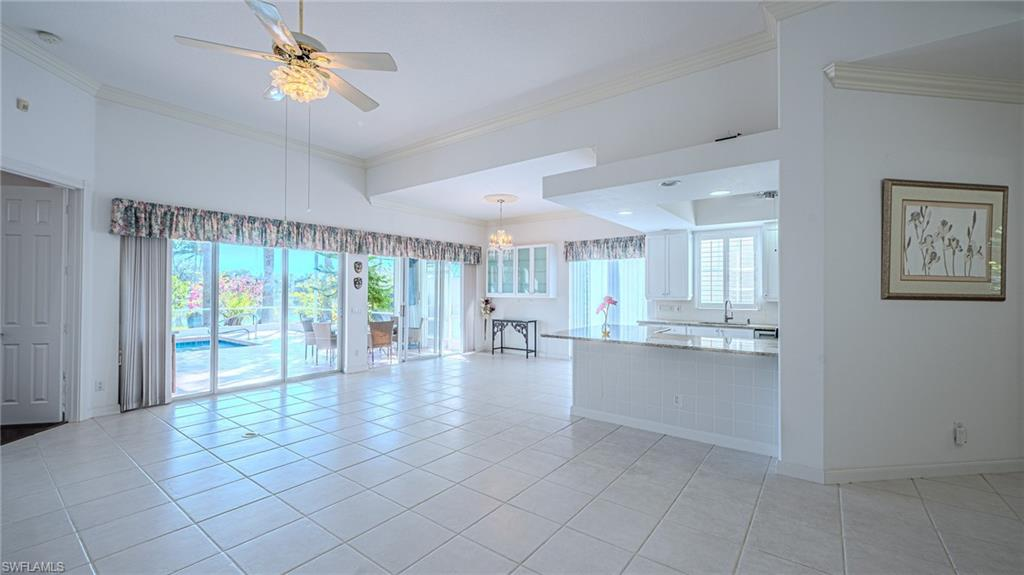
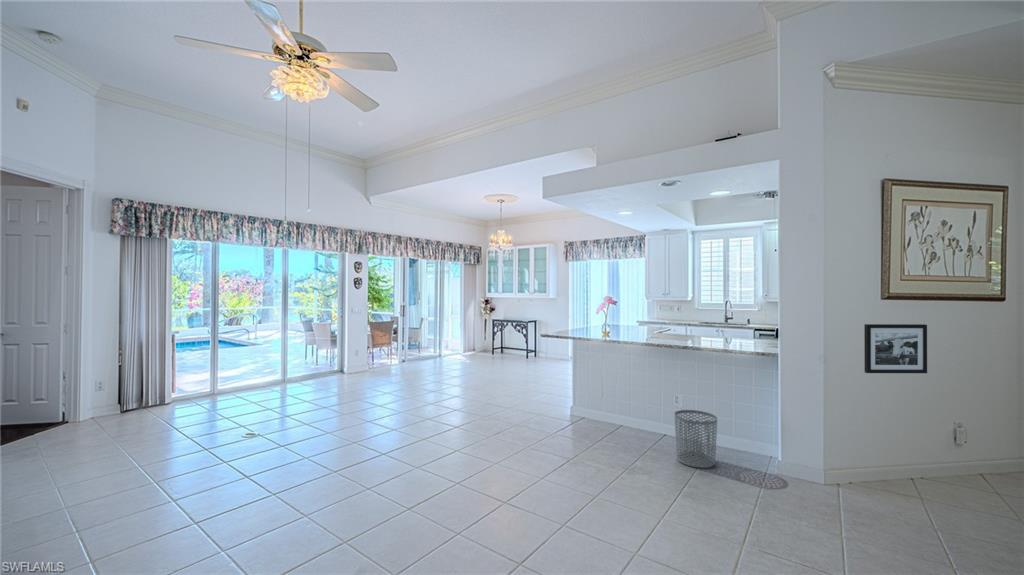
+ picture frame [863,323,928,374]
+ waste bin [674,409,718,469]
